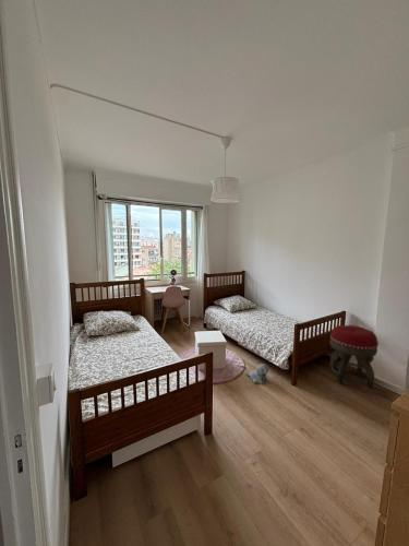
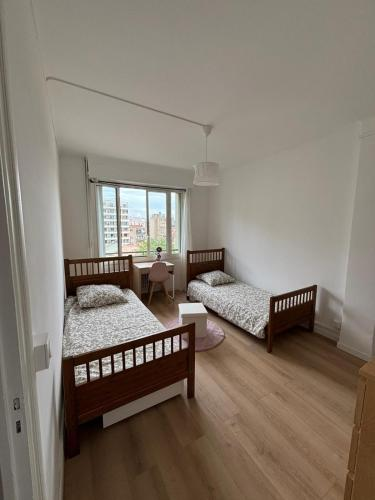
- footstool [329,324,380,389]
- plush toy [244,363,269,384]
